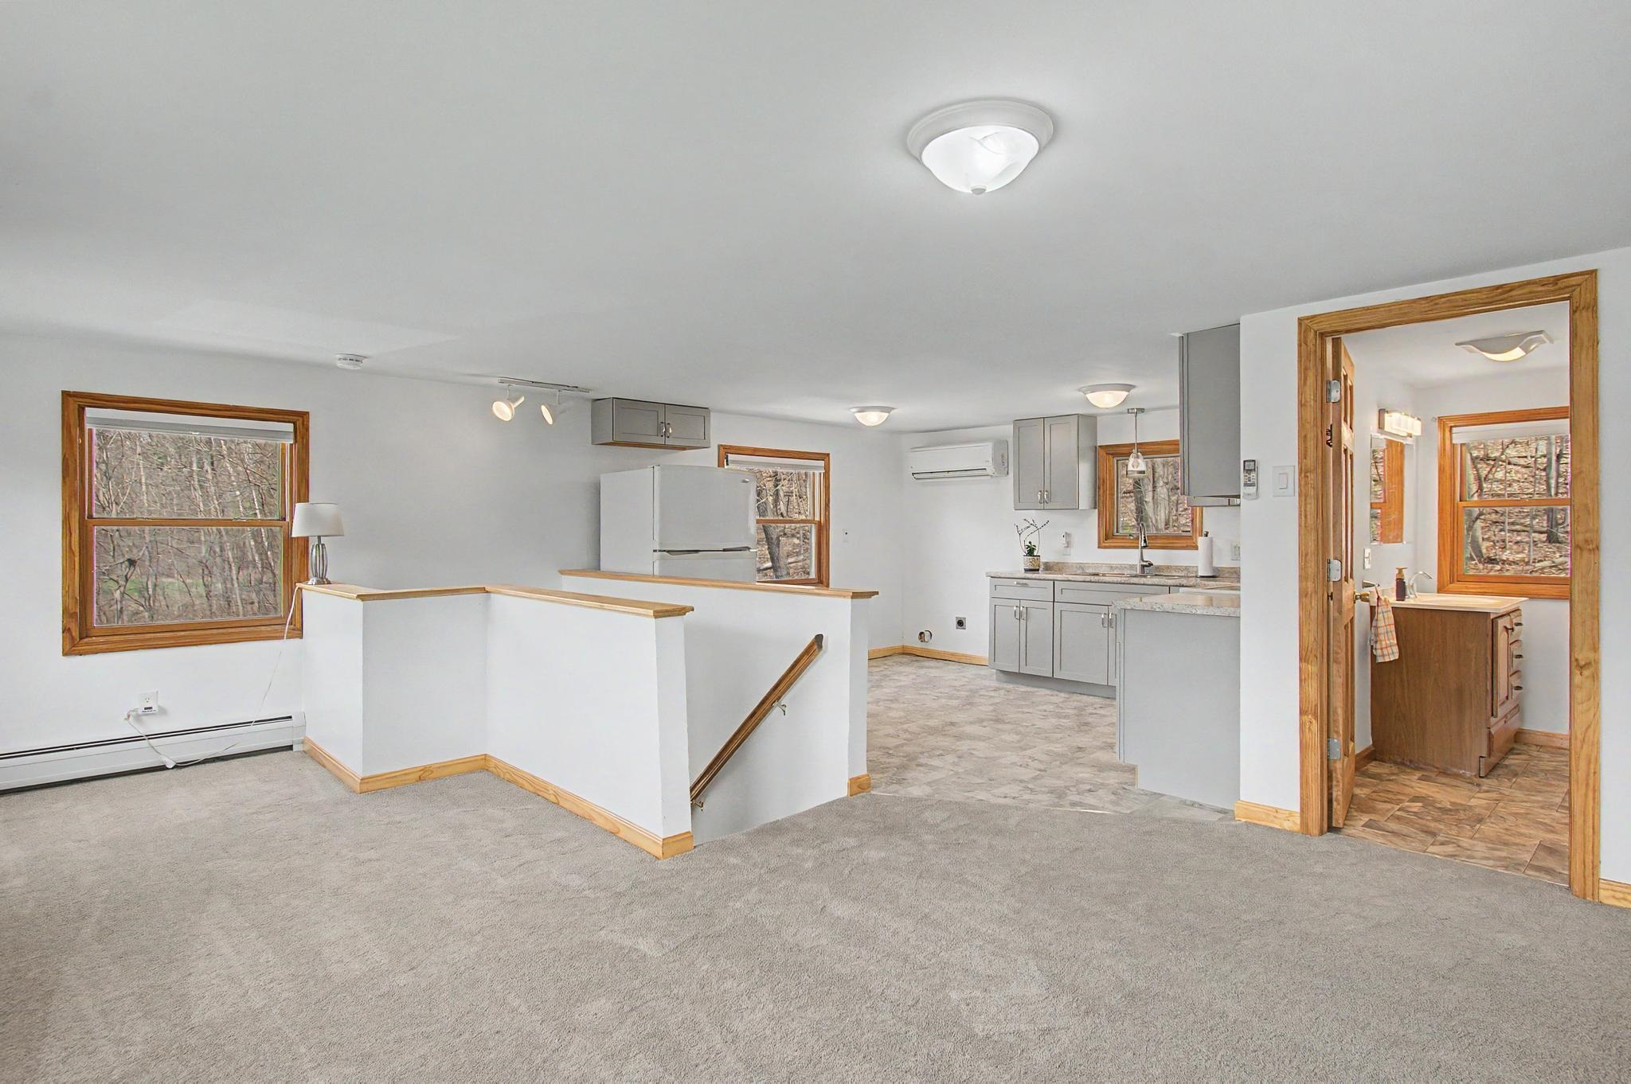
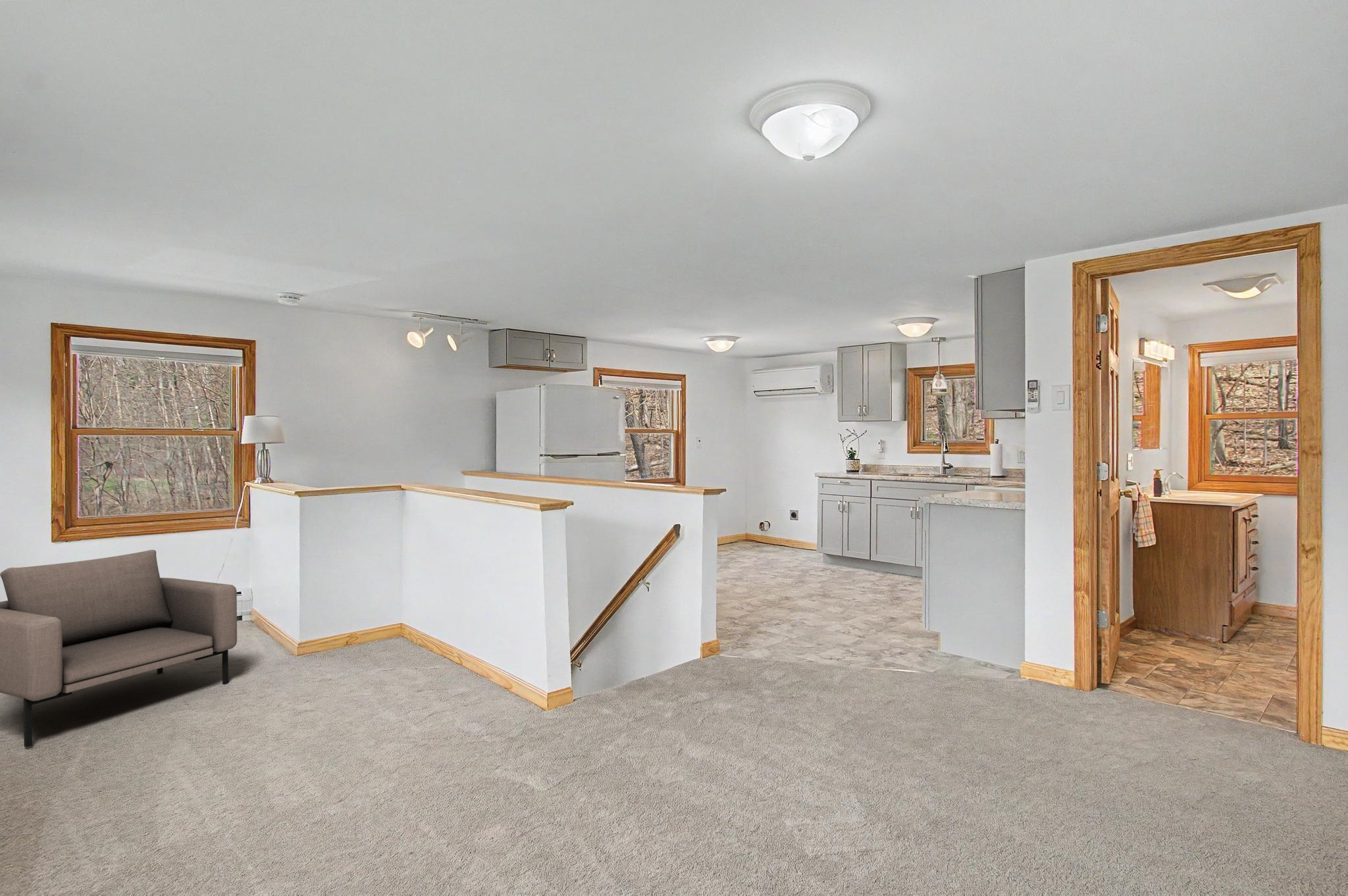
+ armchair [0,549,238,748]
